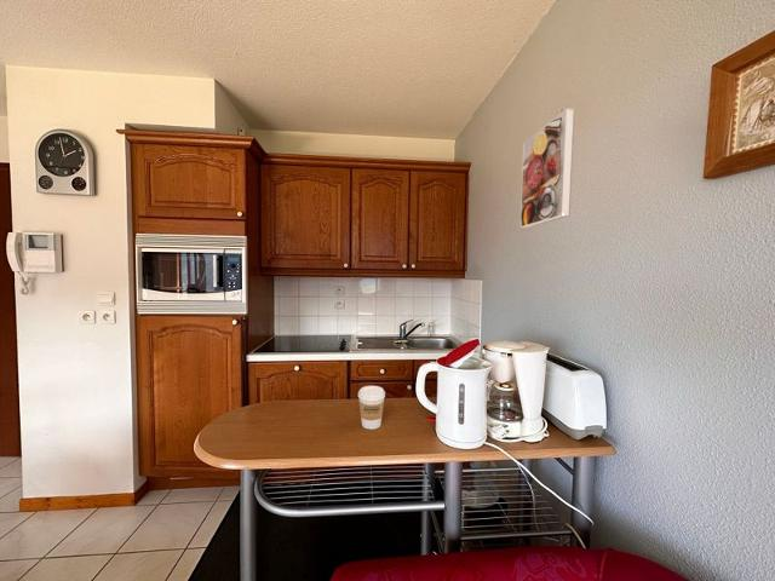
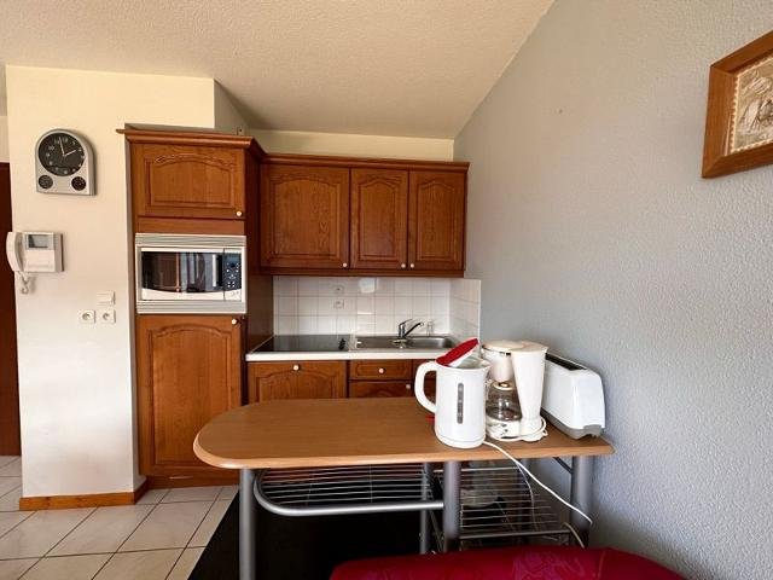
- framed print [519,108,575,229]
- coffee cup [357,385,386,431]
